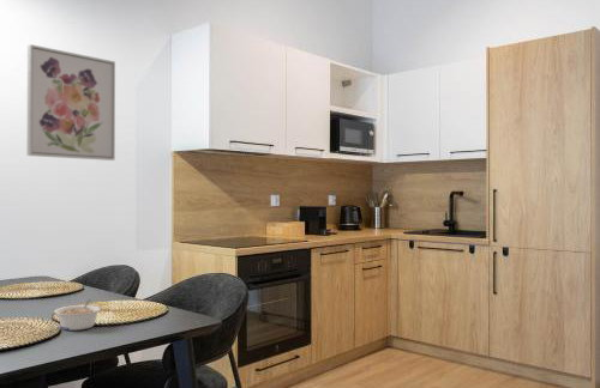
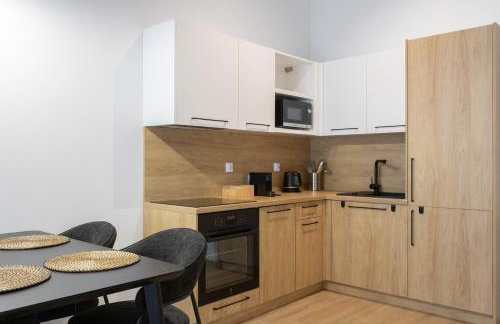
- legume [53,298,102,332]
- wall art [26,43,116,162]
